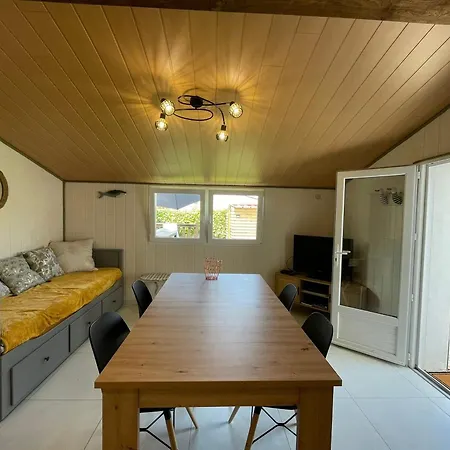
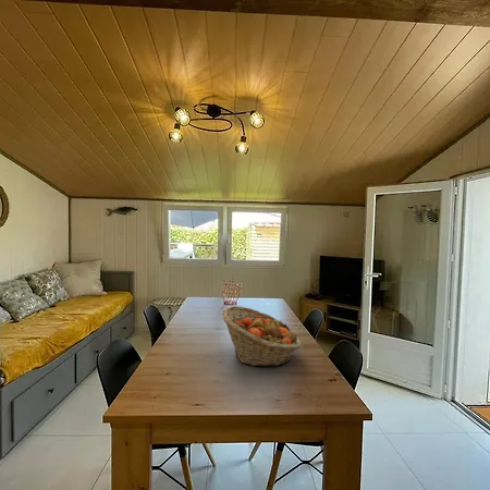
+ fruit basket [221,305,302,368]
